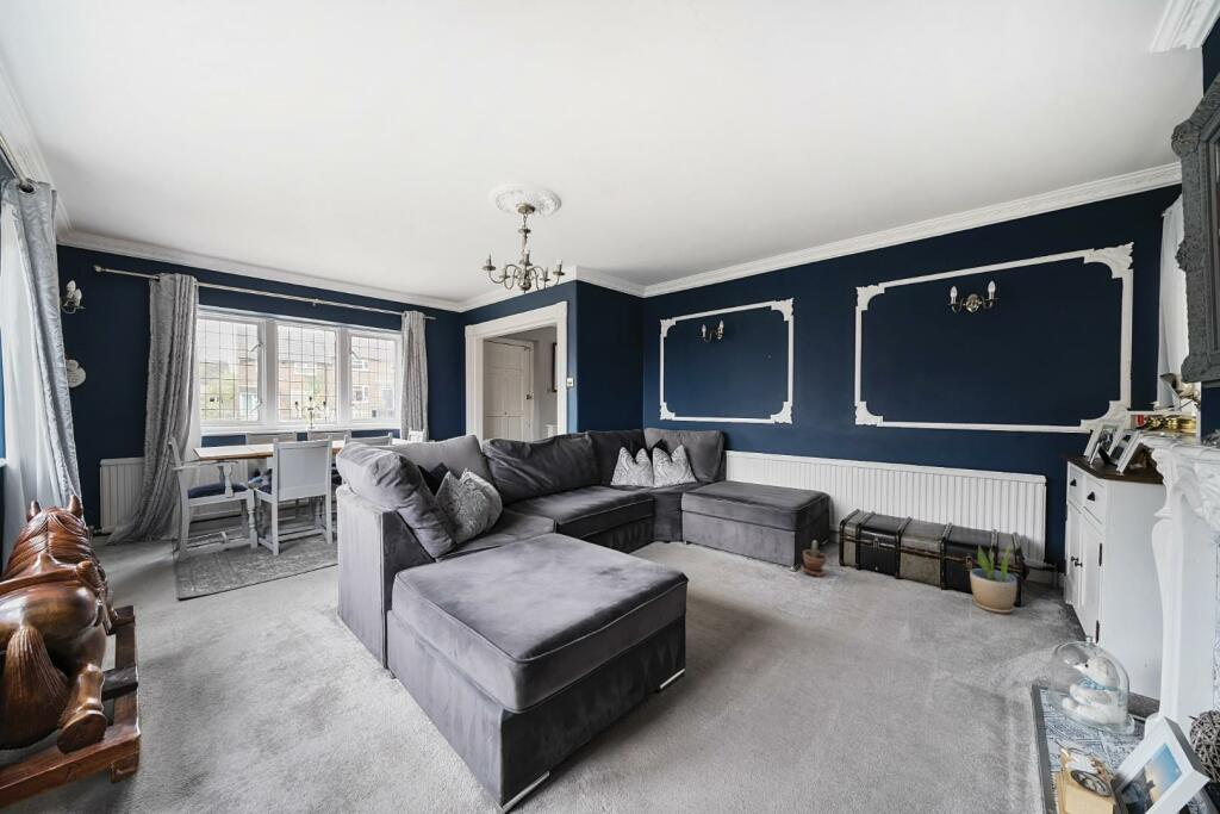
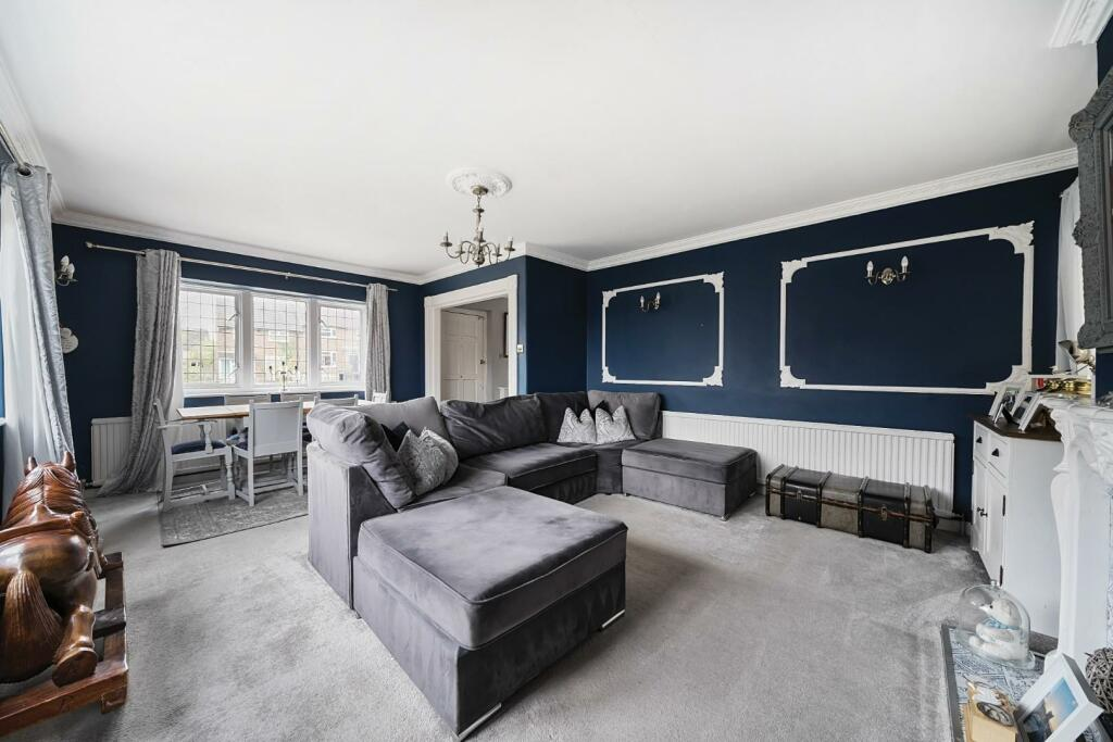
- potted plant [969,543,1017,614]
- potted plant [799,540,828,578]
